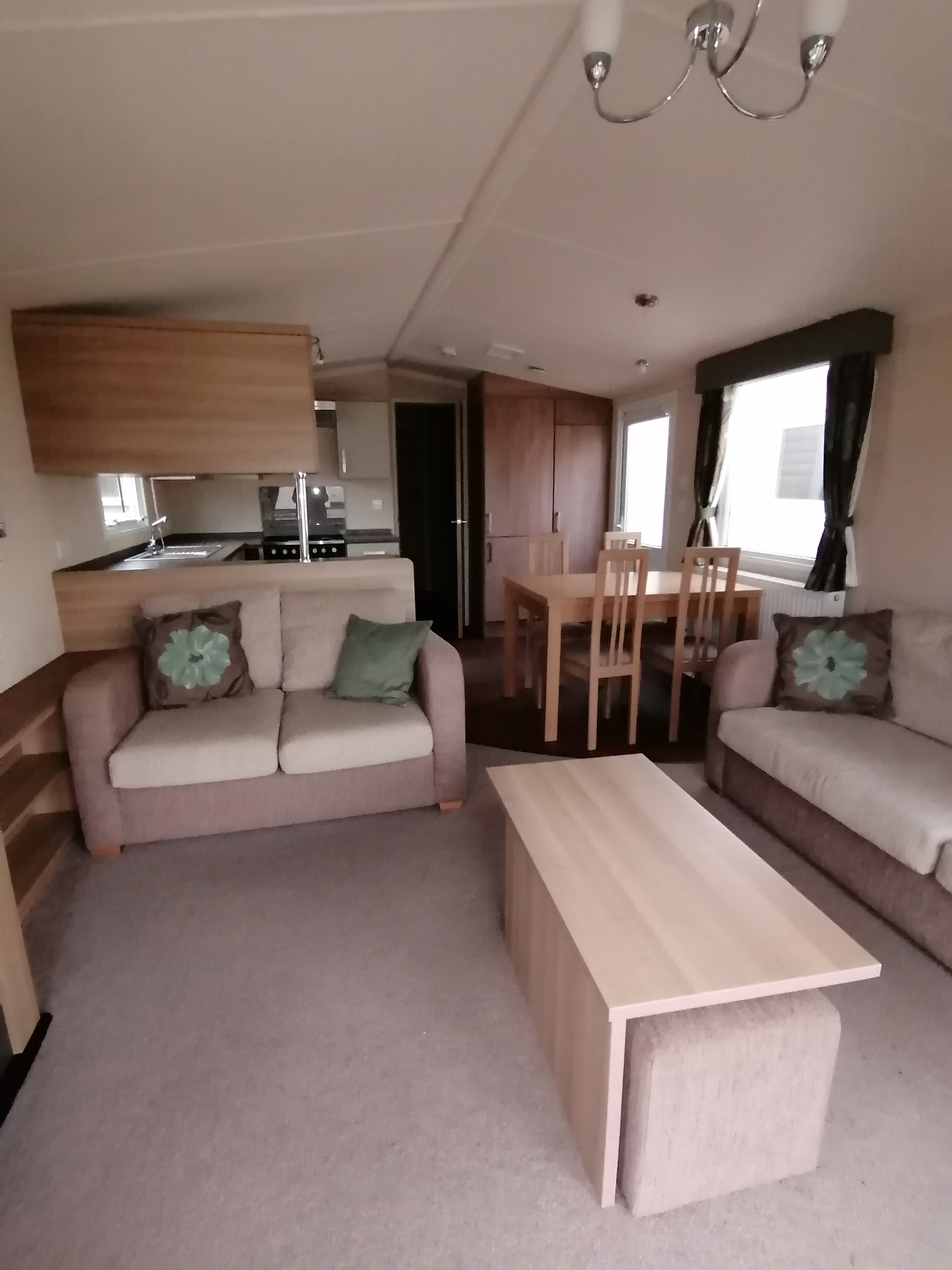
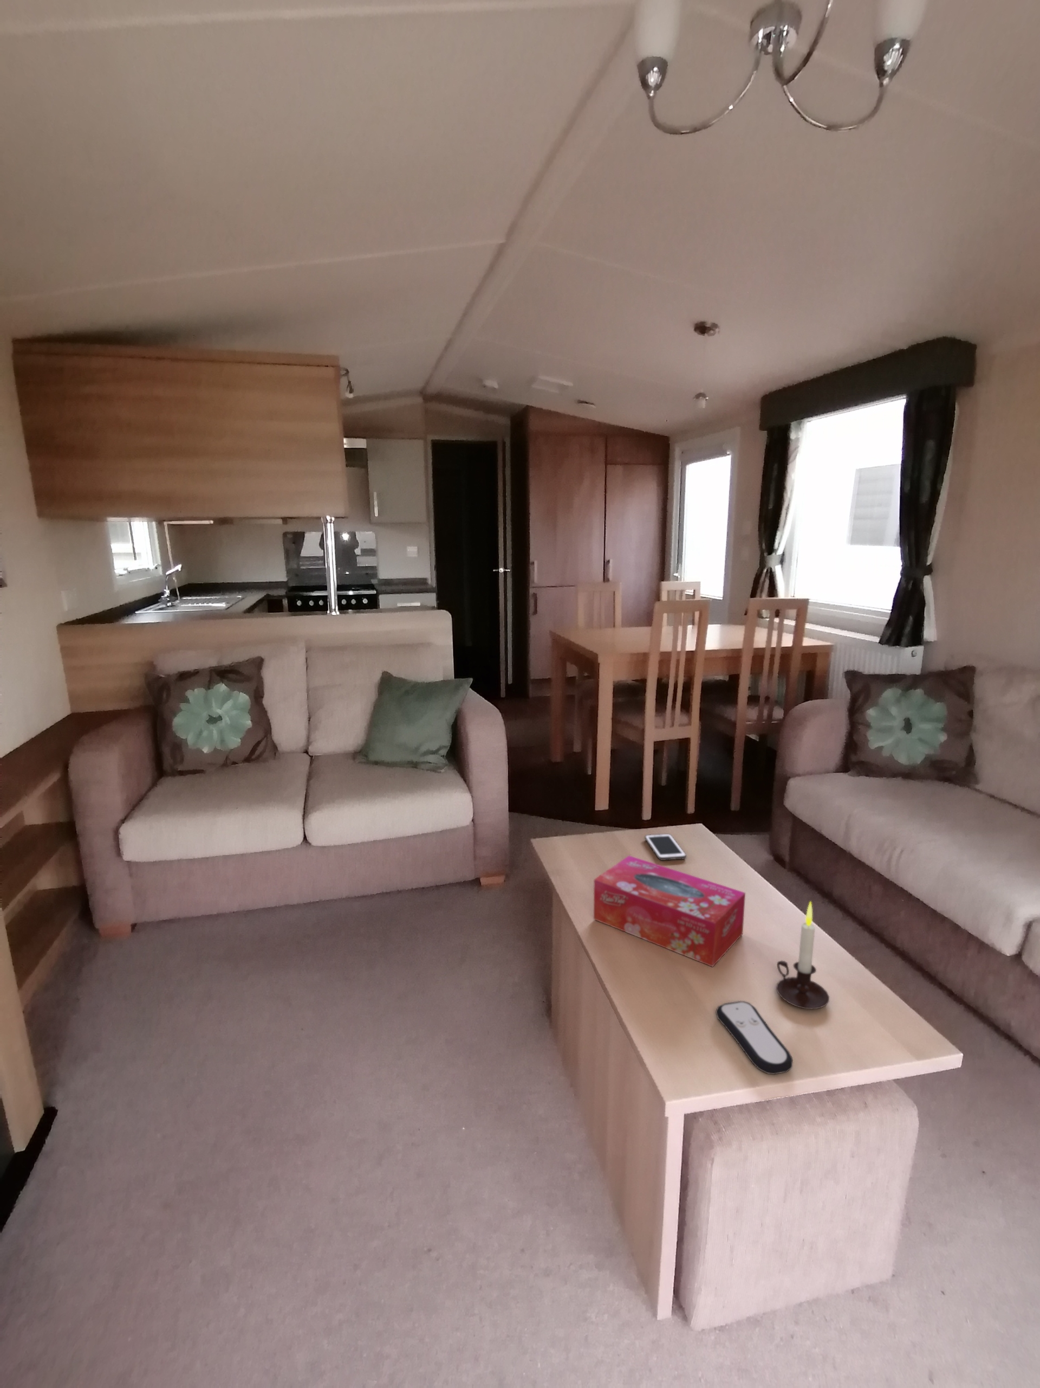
+ tissue box [593,855,746,967]
+ candle [776,901,830,1010]
+ remote control [714,1000,793,1075]
+ cell phone [645,833,687,861]
